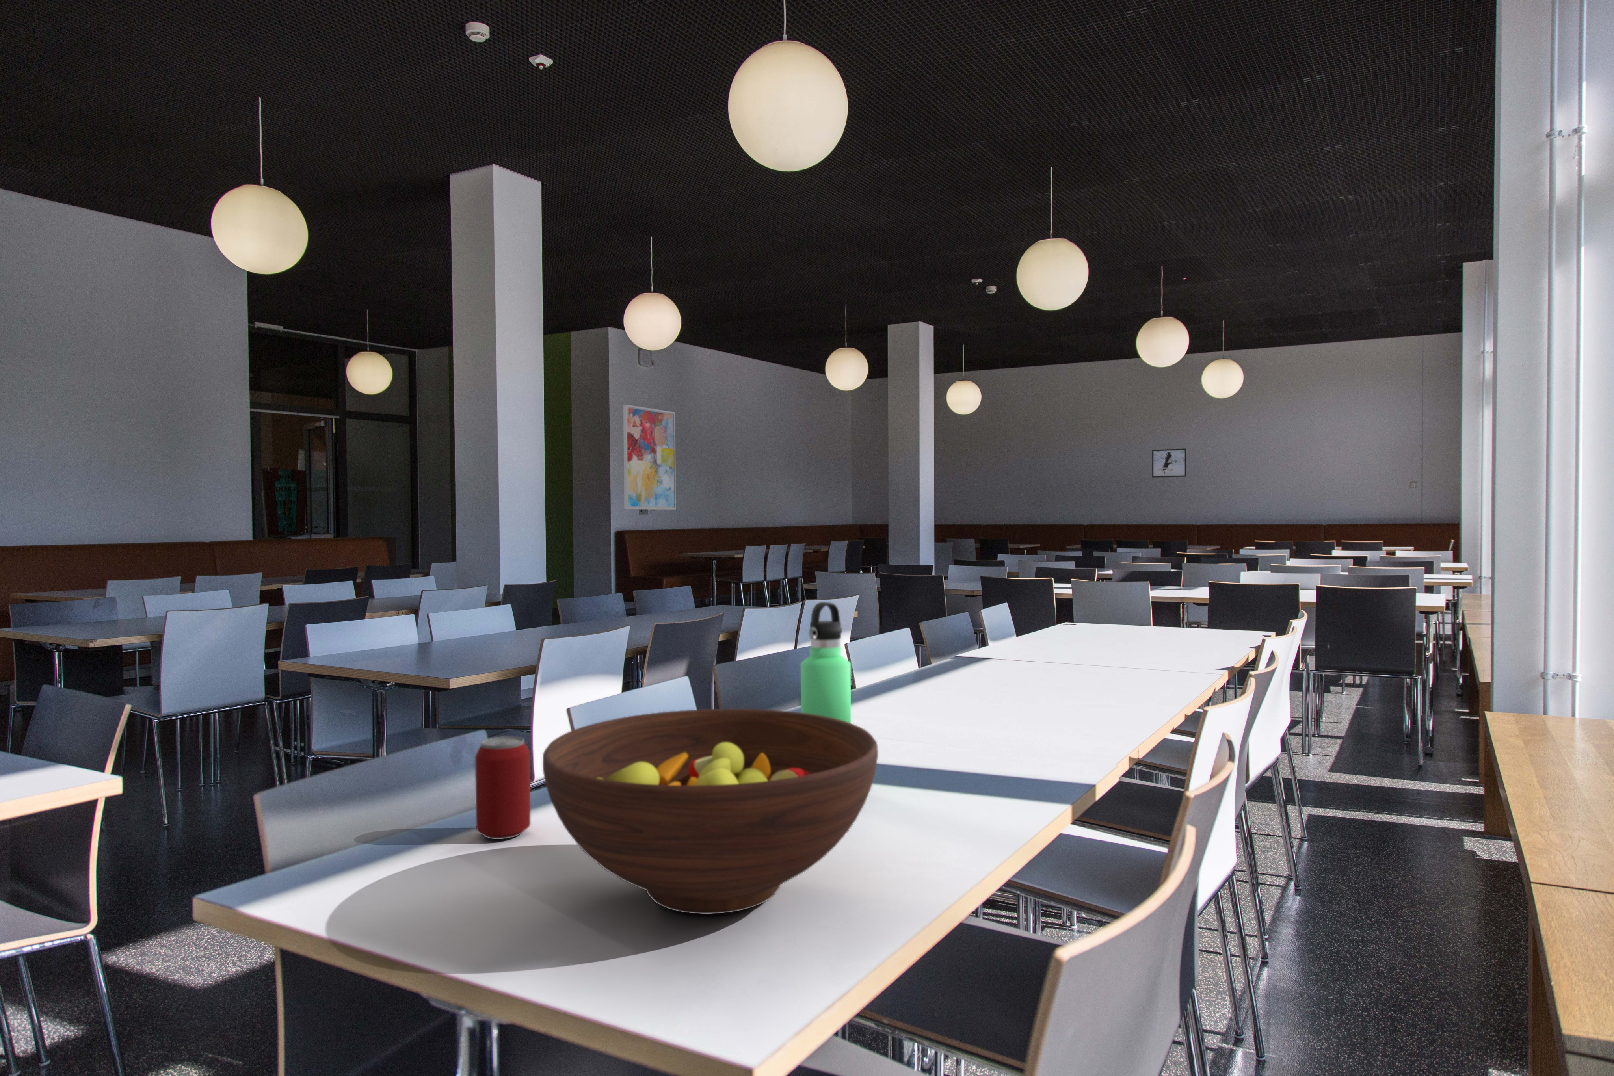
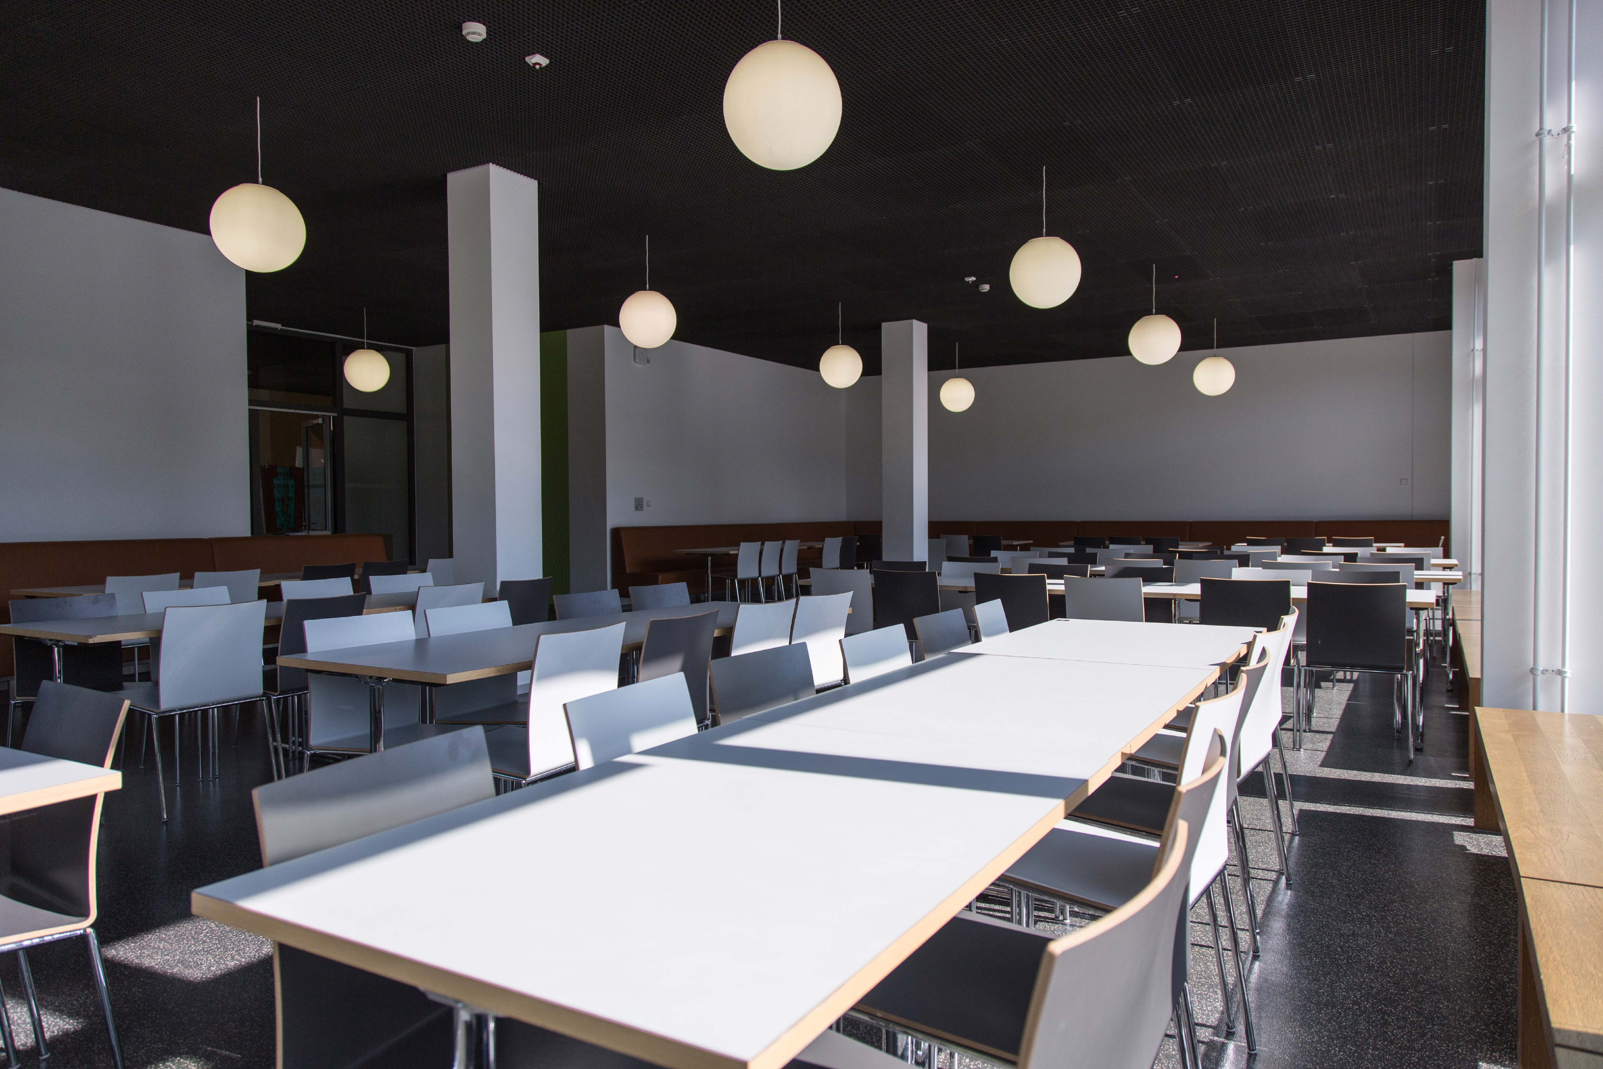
- fruit bowl [543,709,878,914]
- thermos bottle [800,602,851,723]
- beverage can [474,736,531,839]
- wall art [623,405,676,510]
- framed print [1152,448,1186,478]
